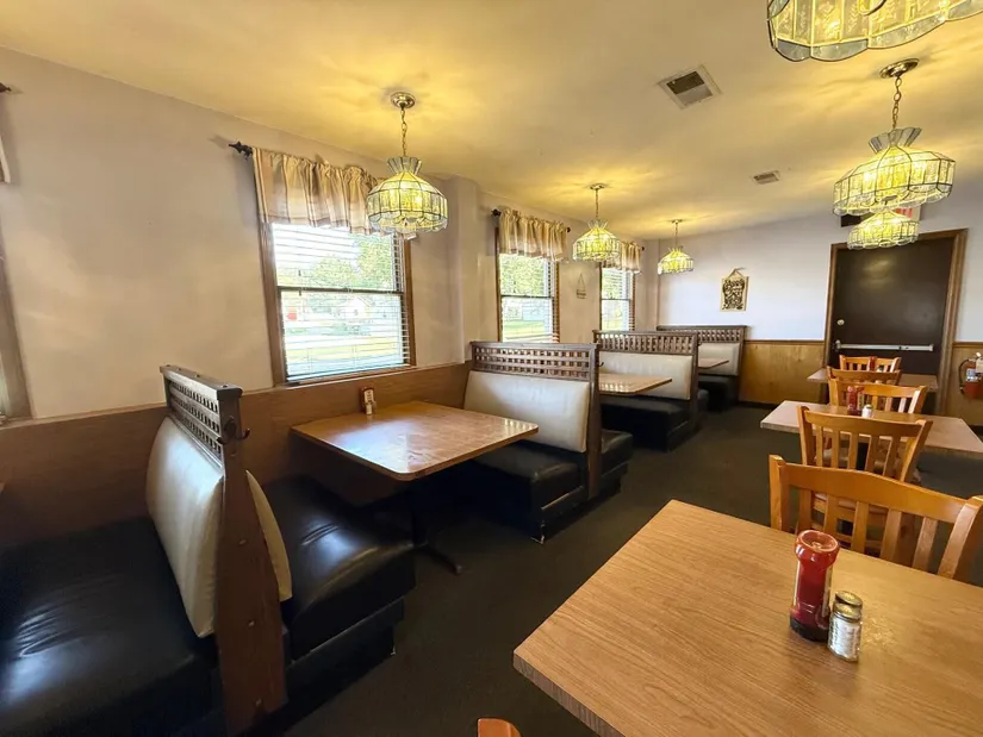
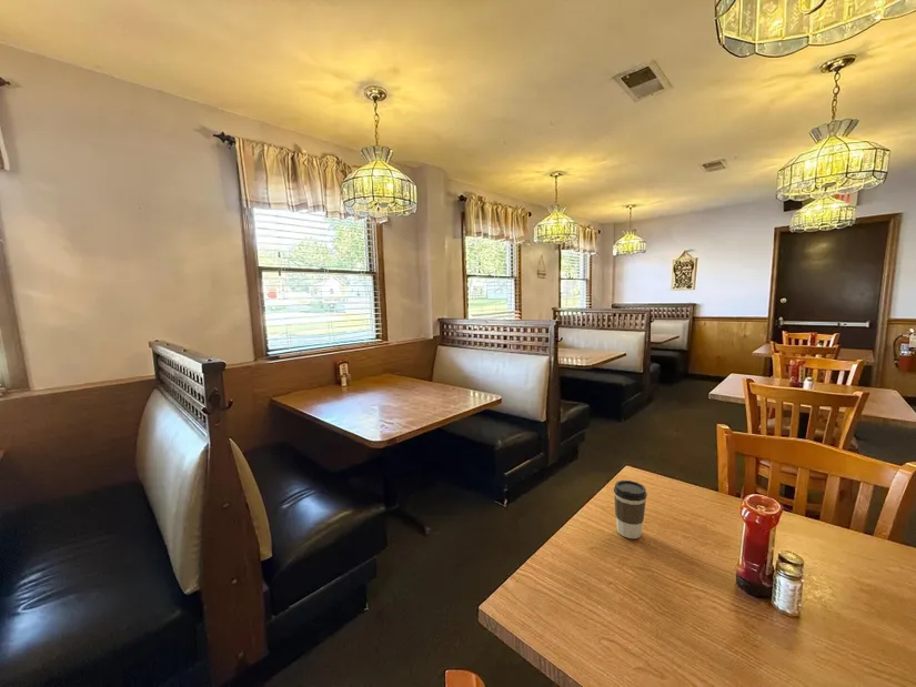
+ coffee cup [613,479,648,539]
